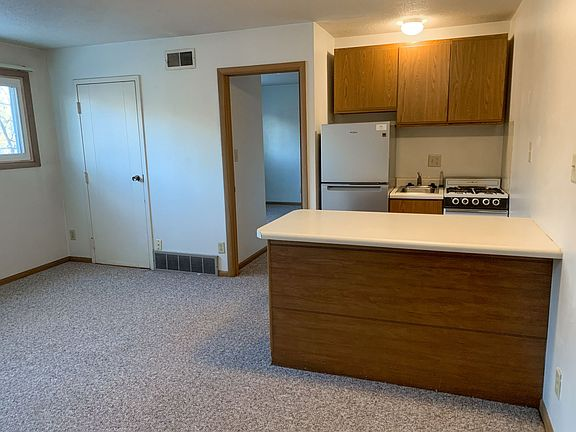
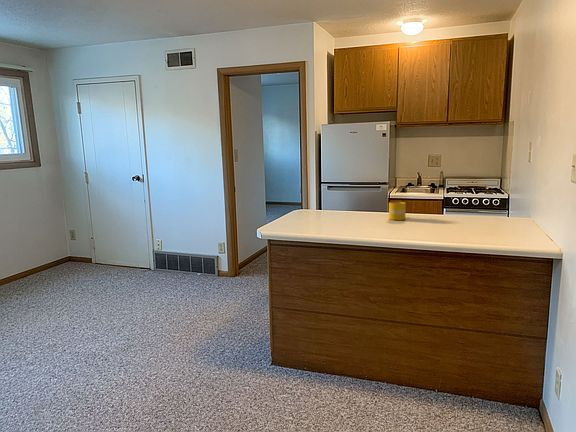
+ mug [388,201,407,221]
